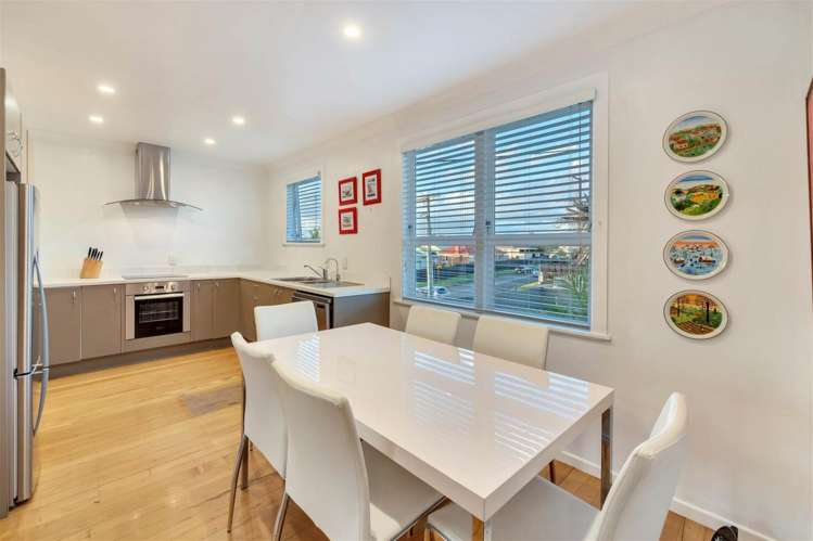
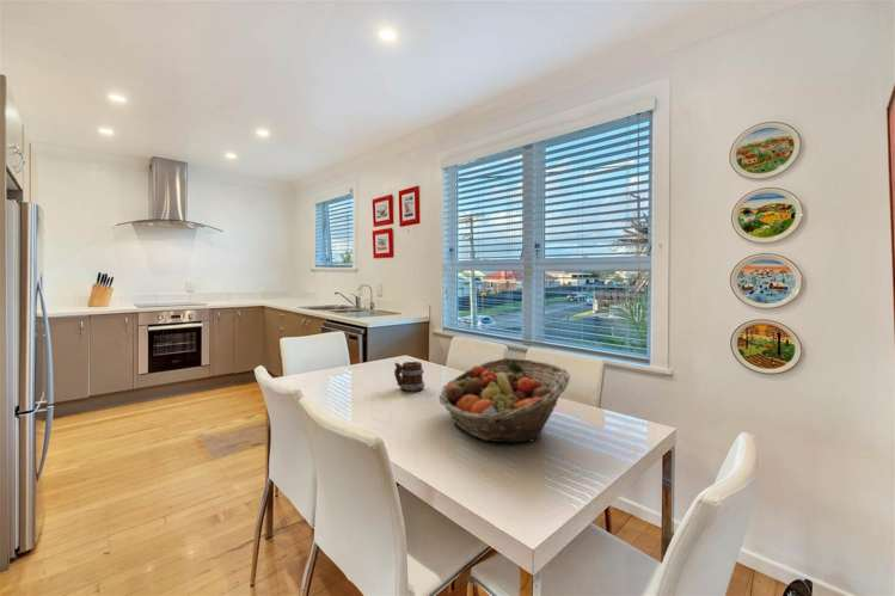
+ mug [393,361,425,393]
+ fruit basket [437,357,571,443]
